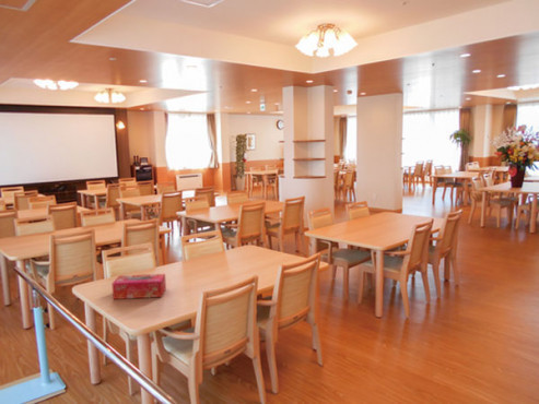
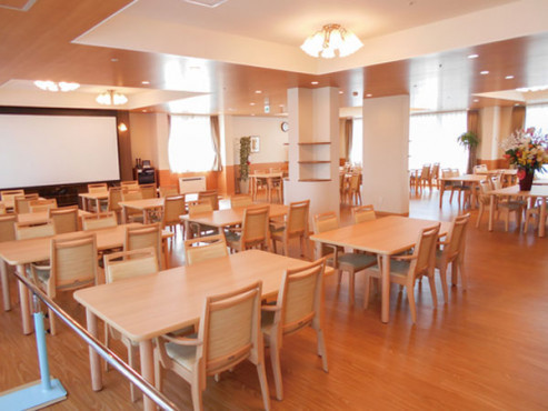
- tissue box [110,273,167,300]
